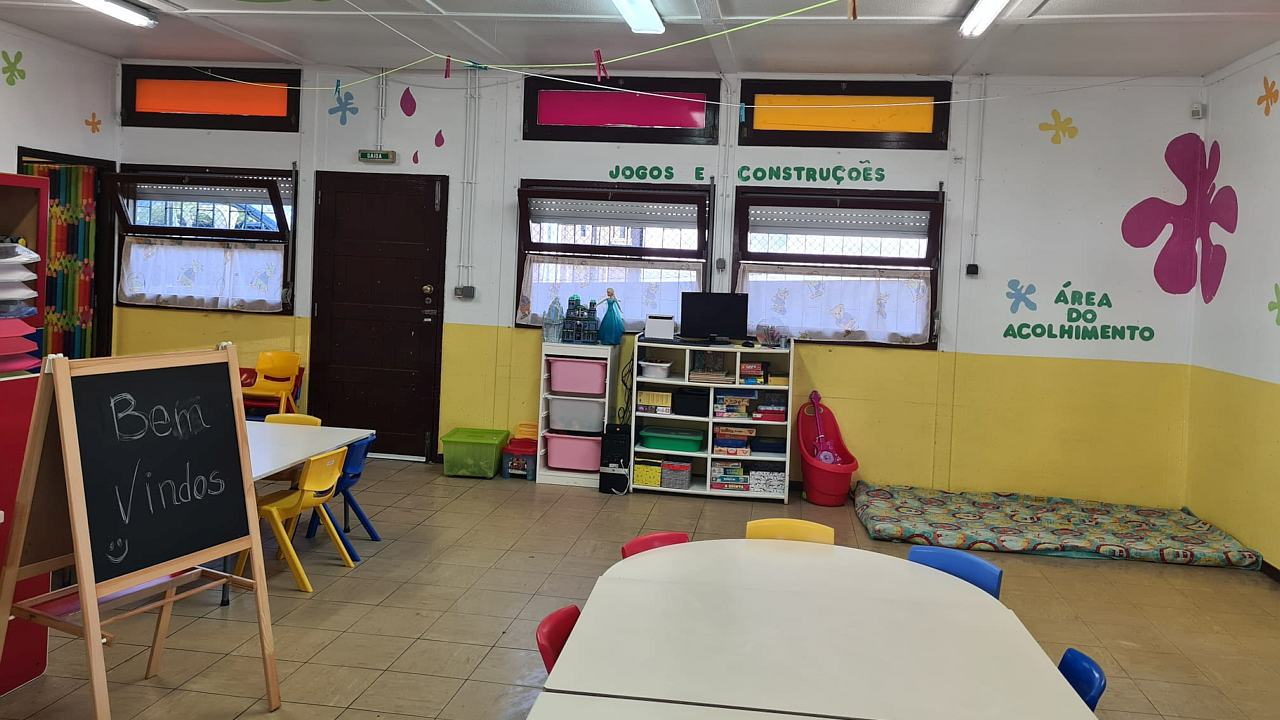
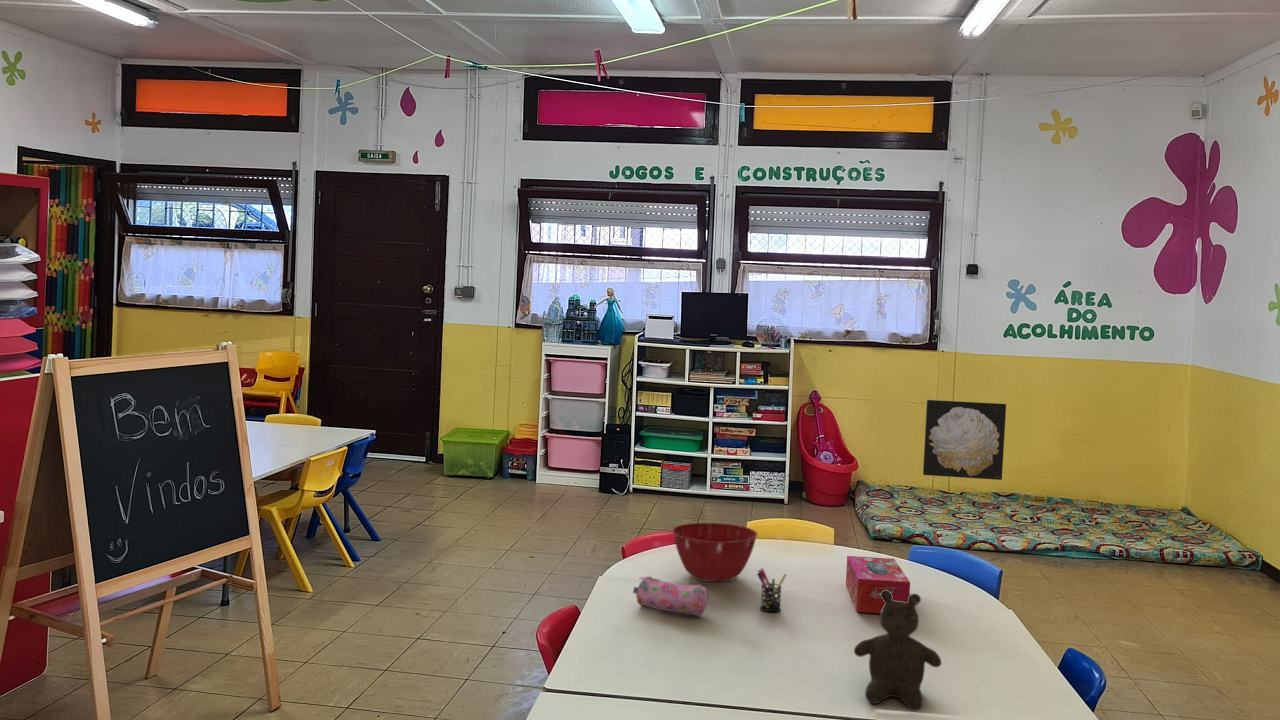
+ teddy bear [853,590,943,711]
+ mixing bowl [671,522,759,583]
+ tissue box [845,555,911,614]
+ pen holder [756,567,787,613]
+ pencil case [632,575,709,617]
+ wall art [922,399,1007,481]
